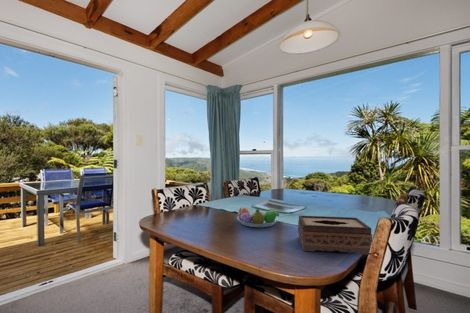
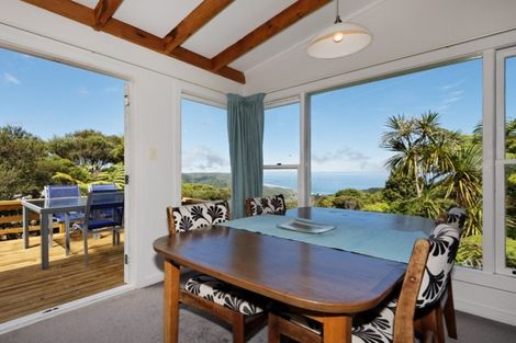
- tissue box [297,214,373,256]
- fruit bowl [236,207,280,228]
